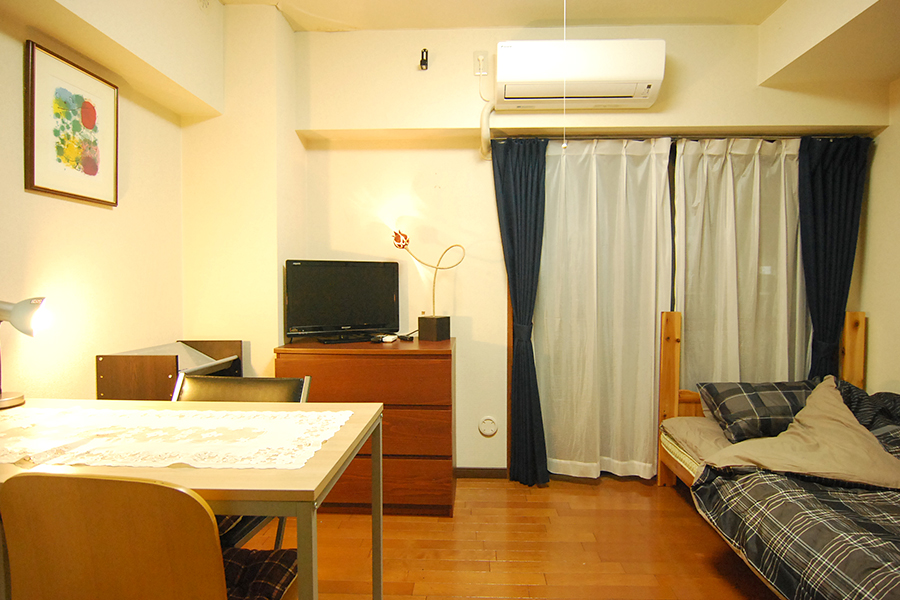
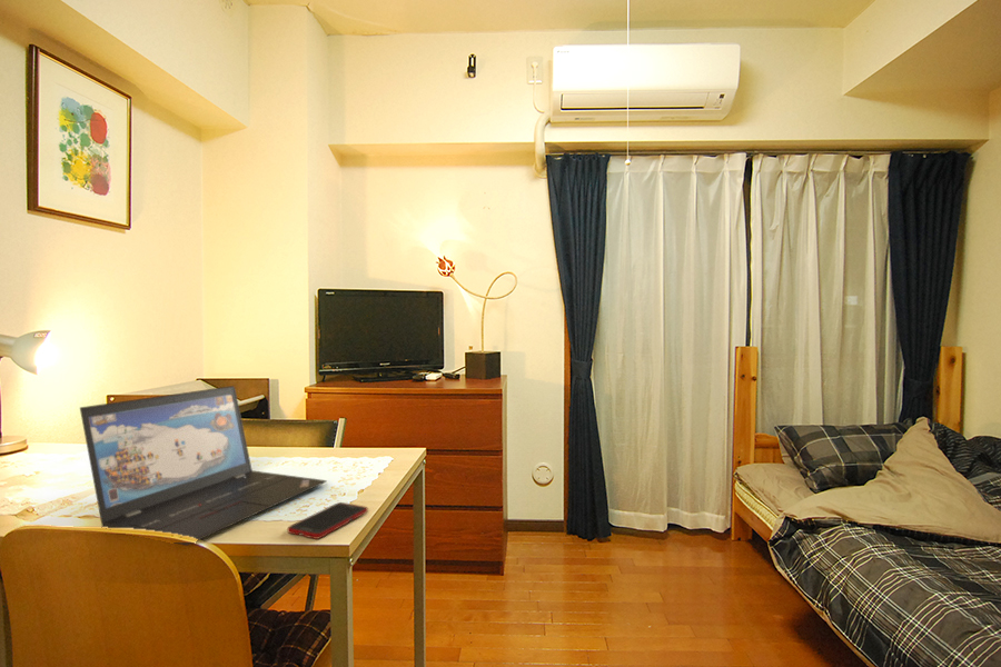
+ cell phone [287,501,369,540]
+ laptop [79,385,328,546]
